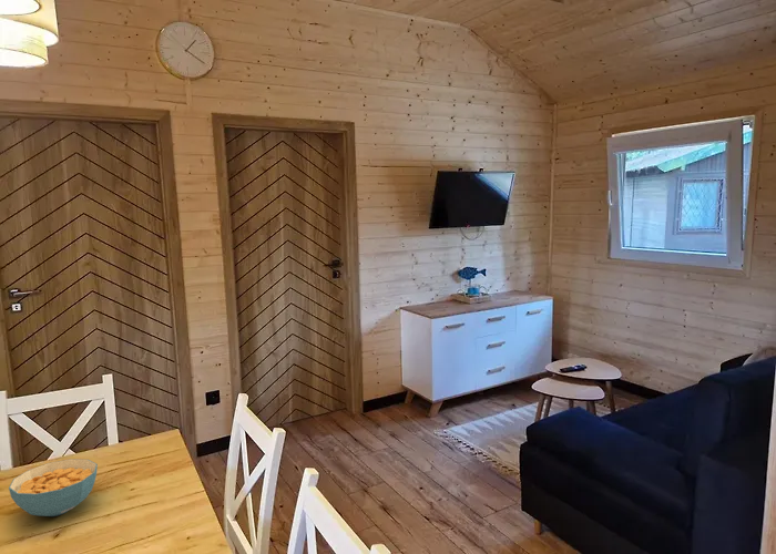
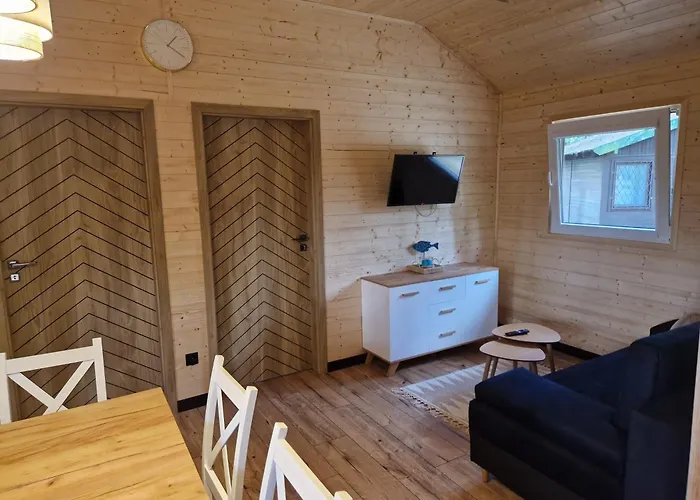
- cereal bowl [8,458,99,517]
